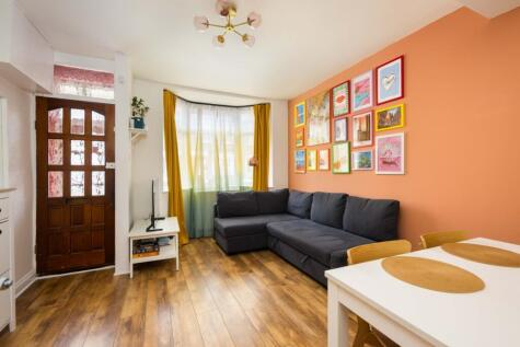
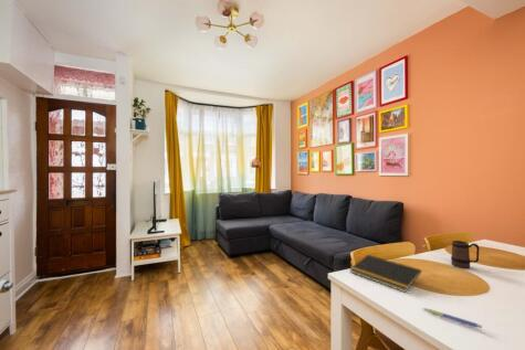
+ mug [450,240,481,269]
+ notepad [349,254,422,294]
+ pen [422,307,483,329]
